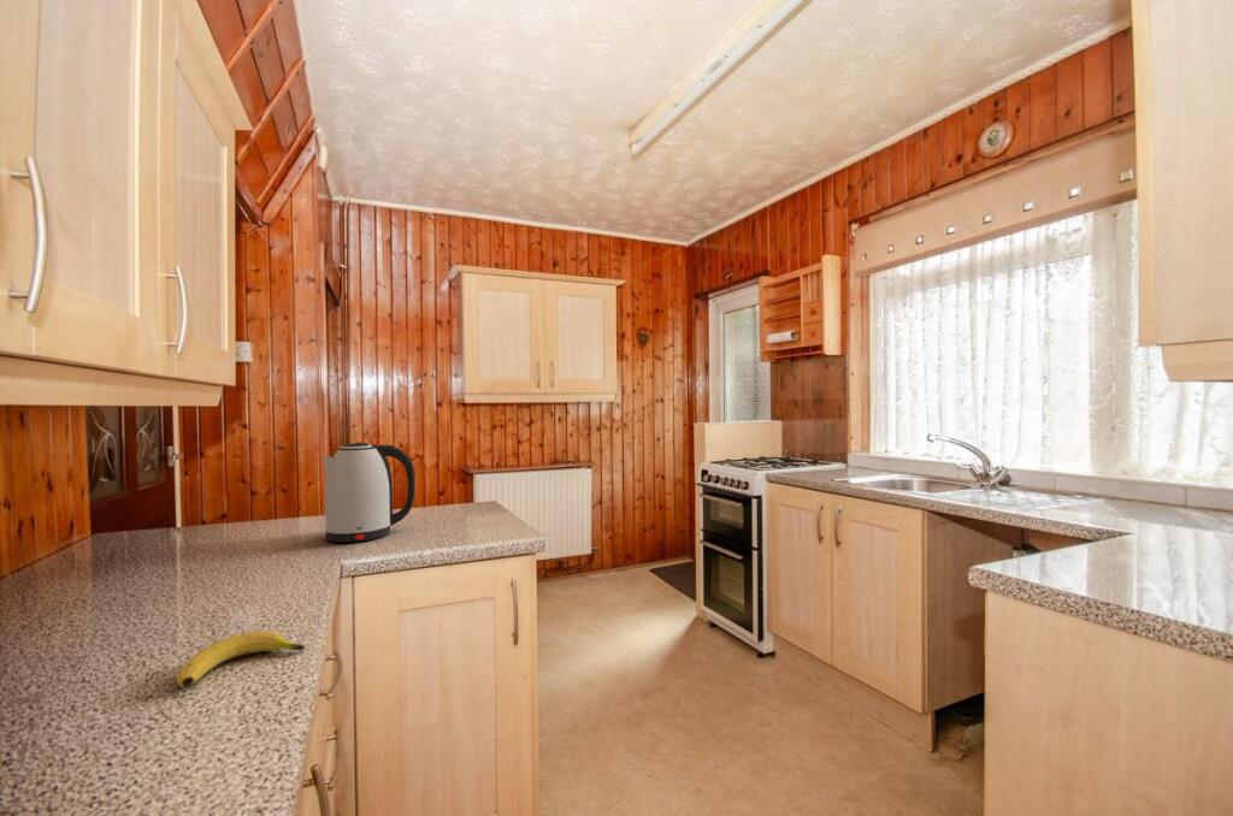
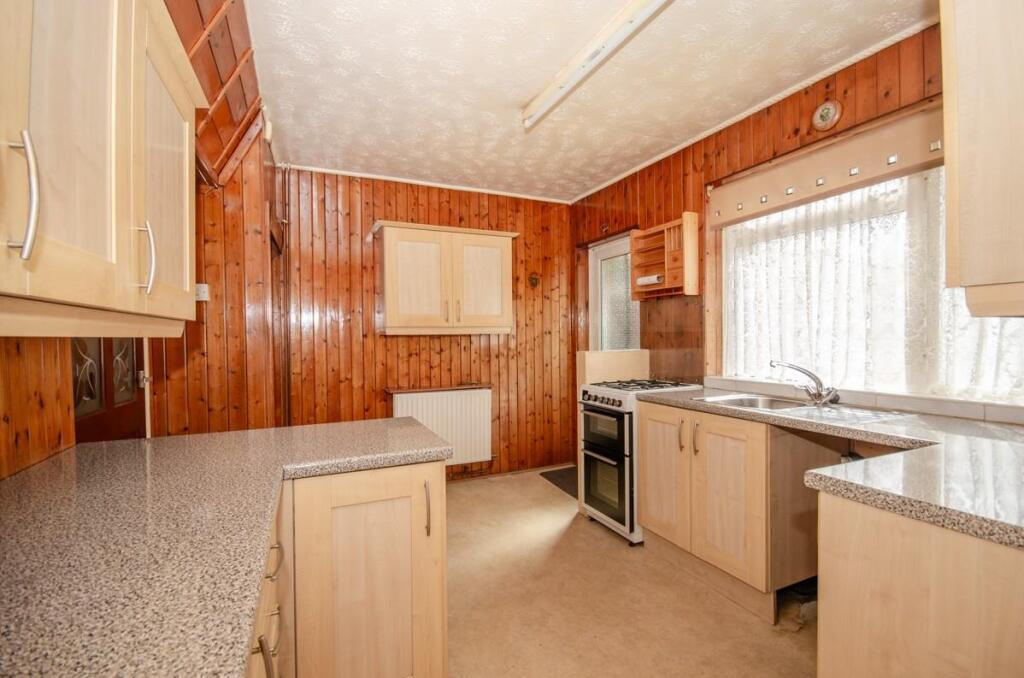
- kettle [321,440,417,543]
- fruit [176,629,306,688]
